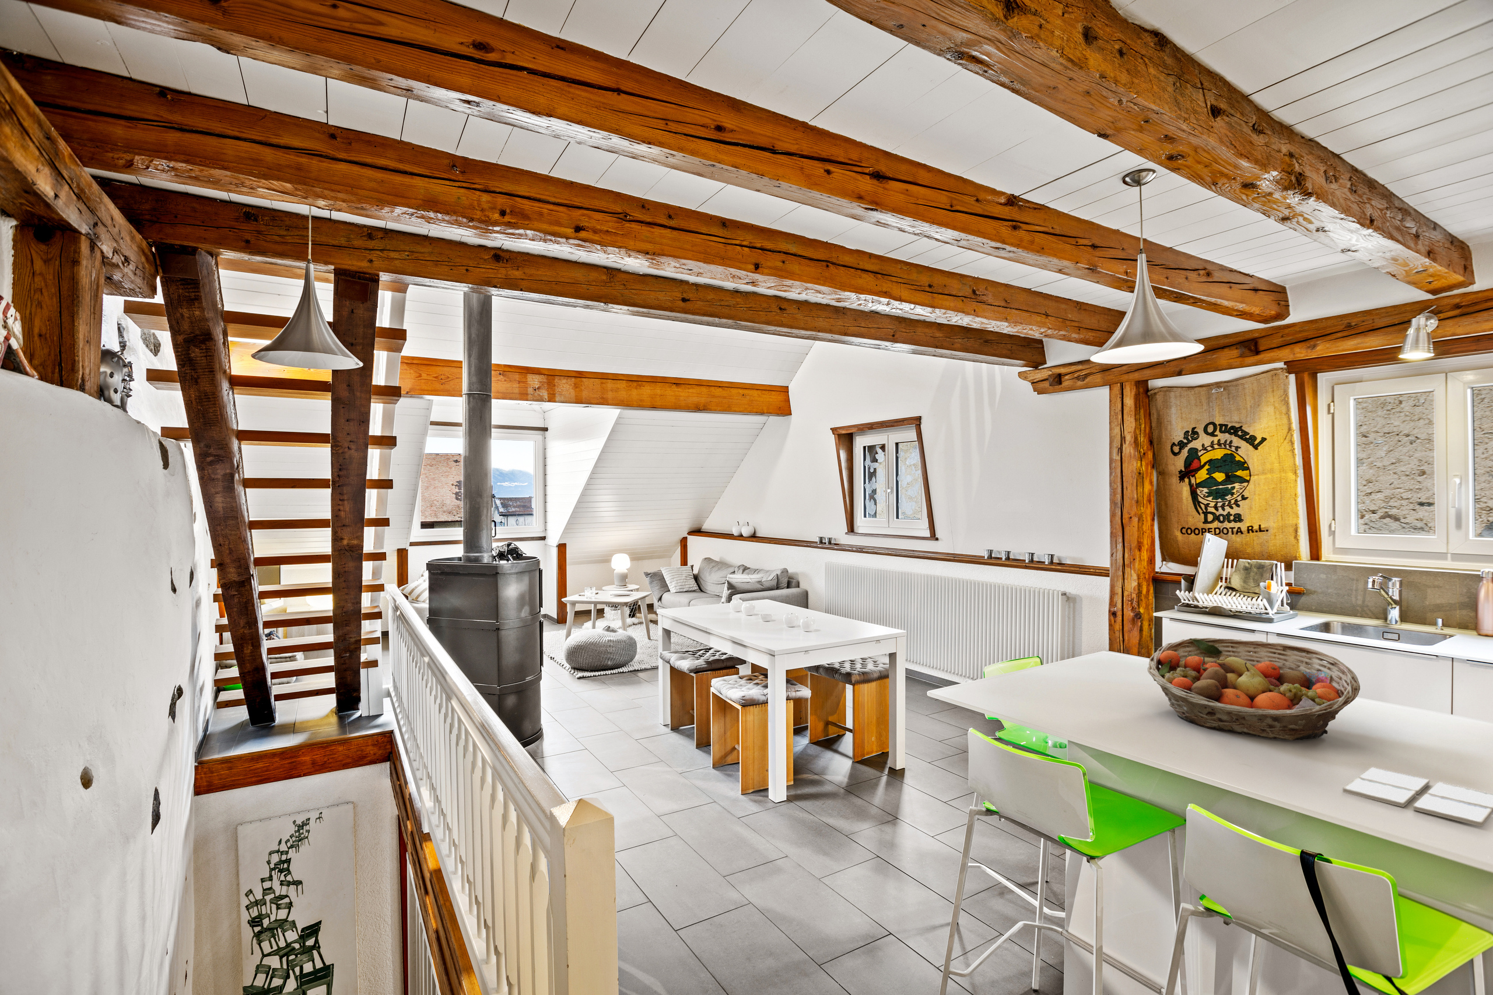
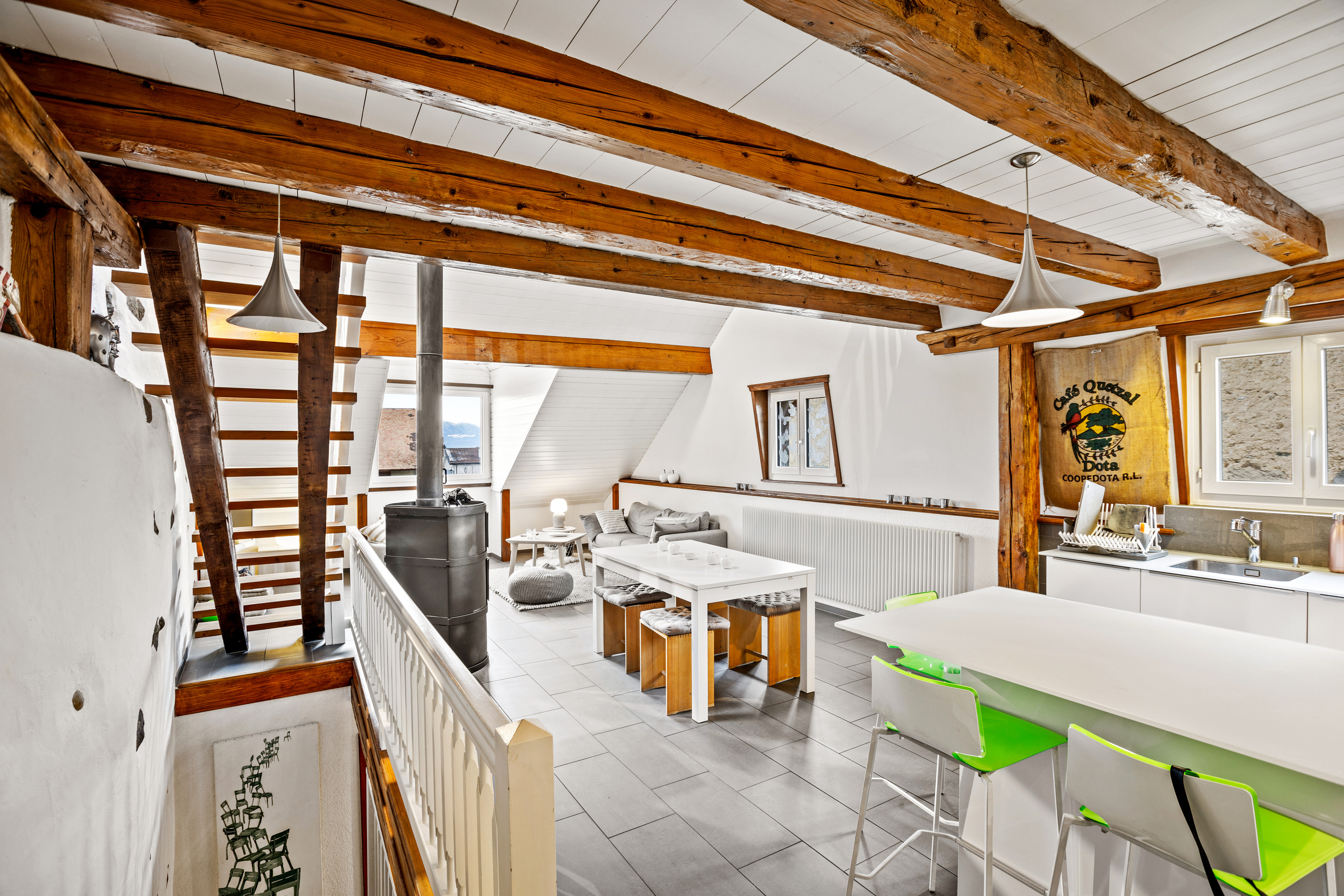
- drink coaster [1342,766,1493,827]
- fruit basket [1146,637,1361,741]
